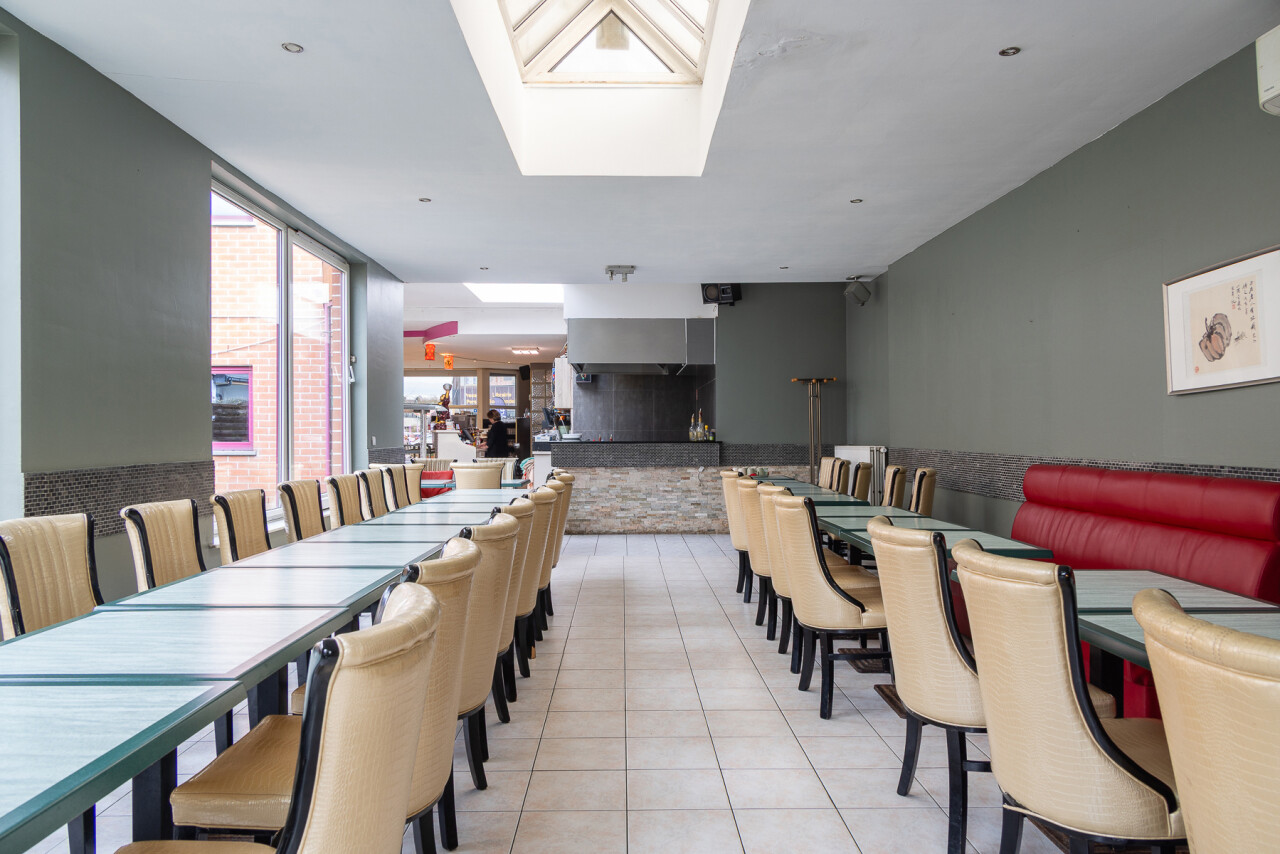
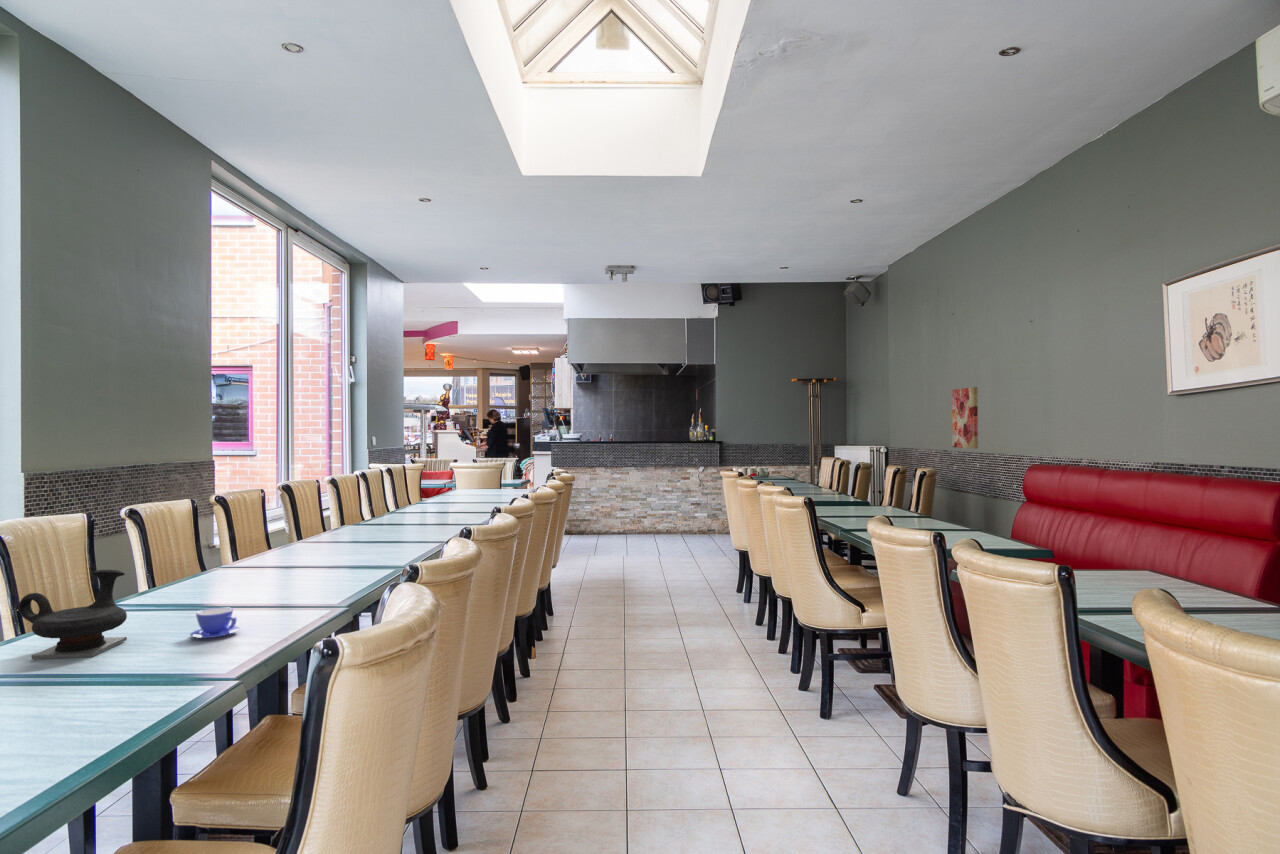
+ teapot [17,569,128,660]
+ teacup [189,606,241,639]
+ wall art [951,386,979,450]
